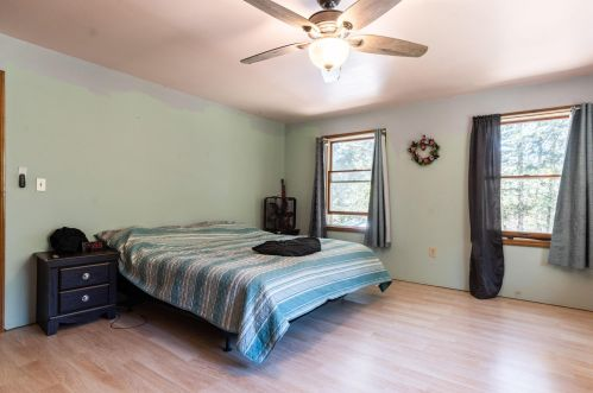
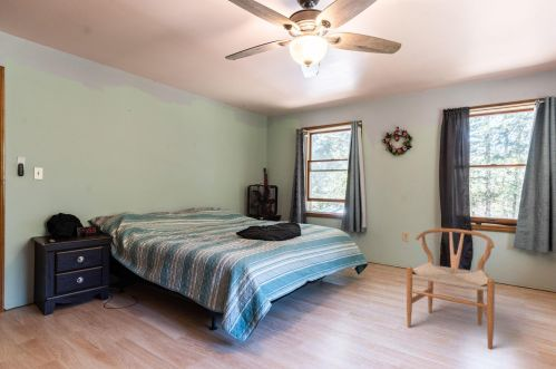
+ chair [406,227,496,350]
